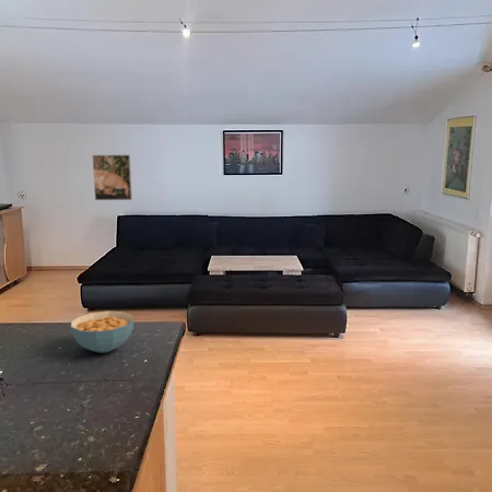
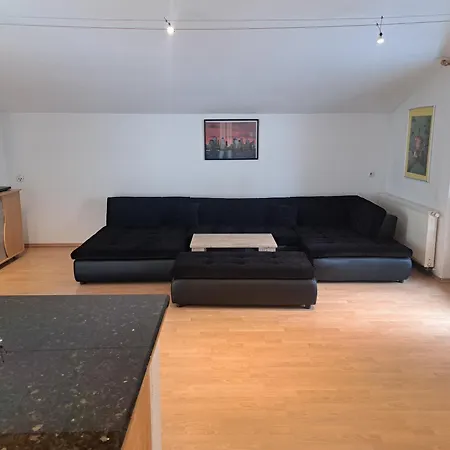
- cereal bowl [70,309,136,354]
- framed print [91,154,133,201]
